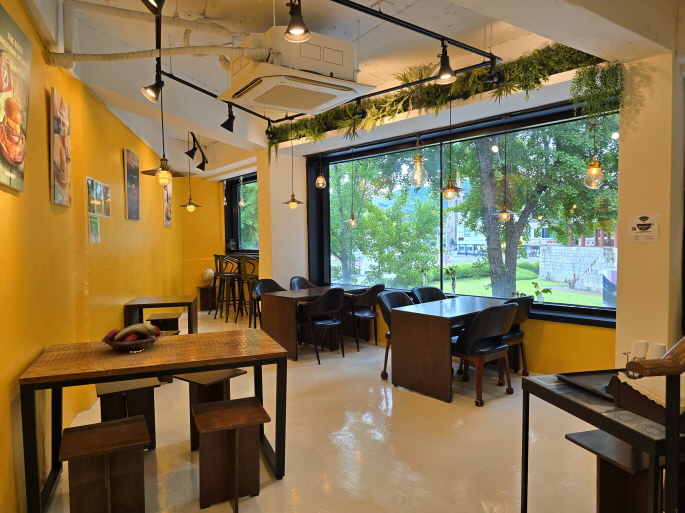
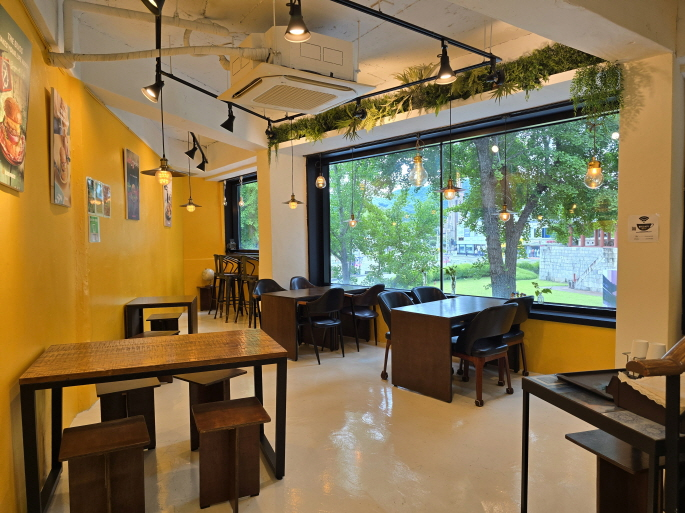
- fruit basket [101,323,167,352]
